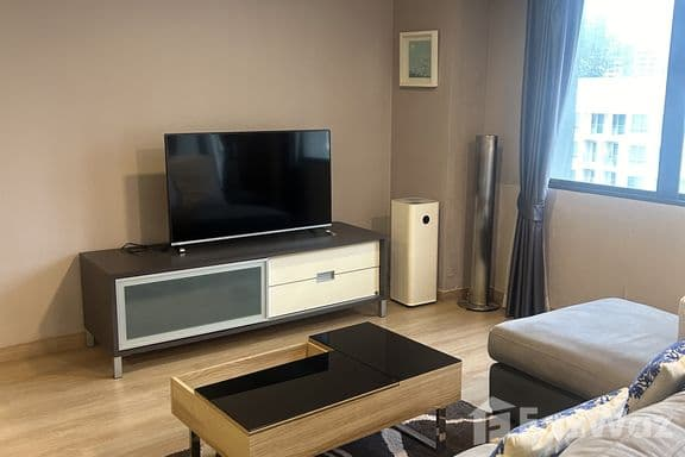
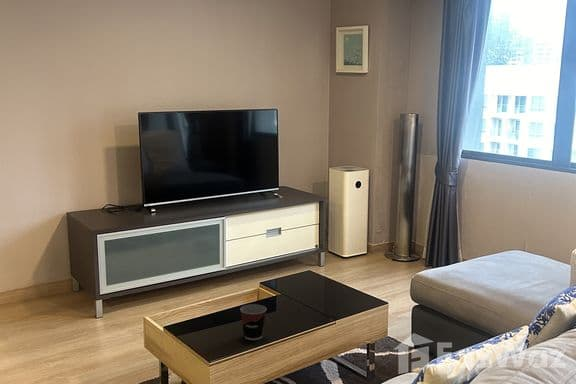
+ cup [239,303,267,341]
